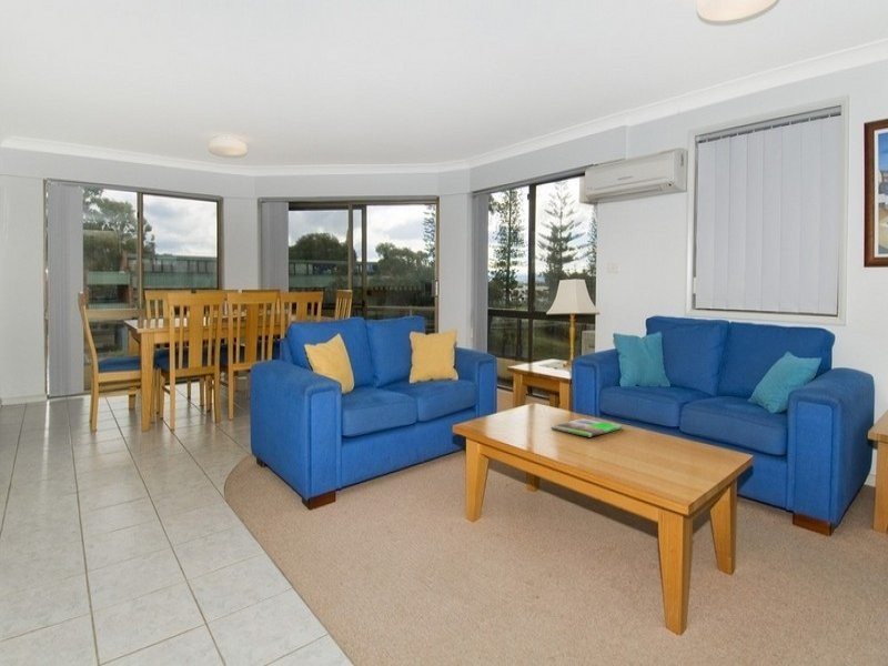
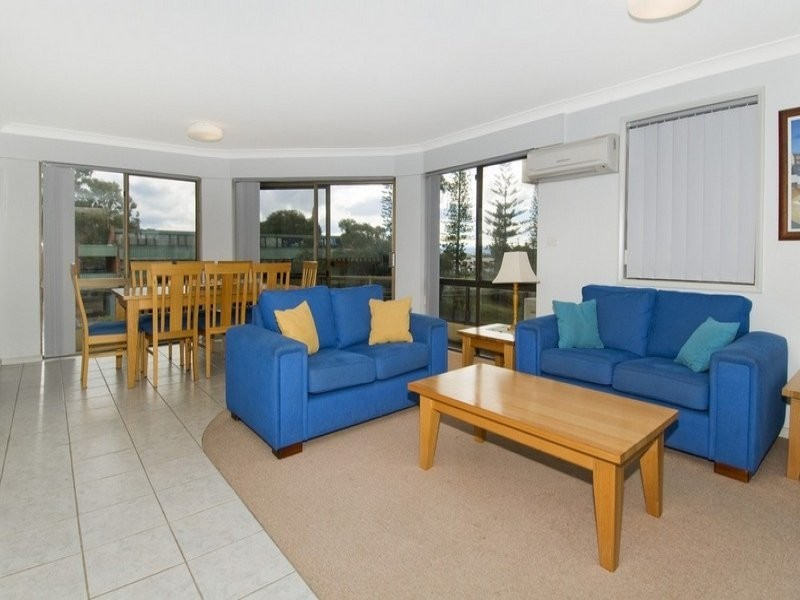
- magazine [551,417,623,437]
